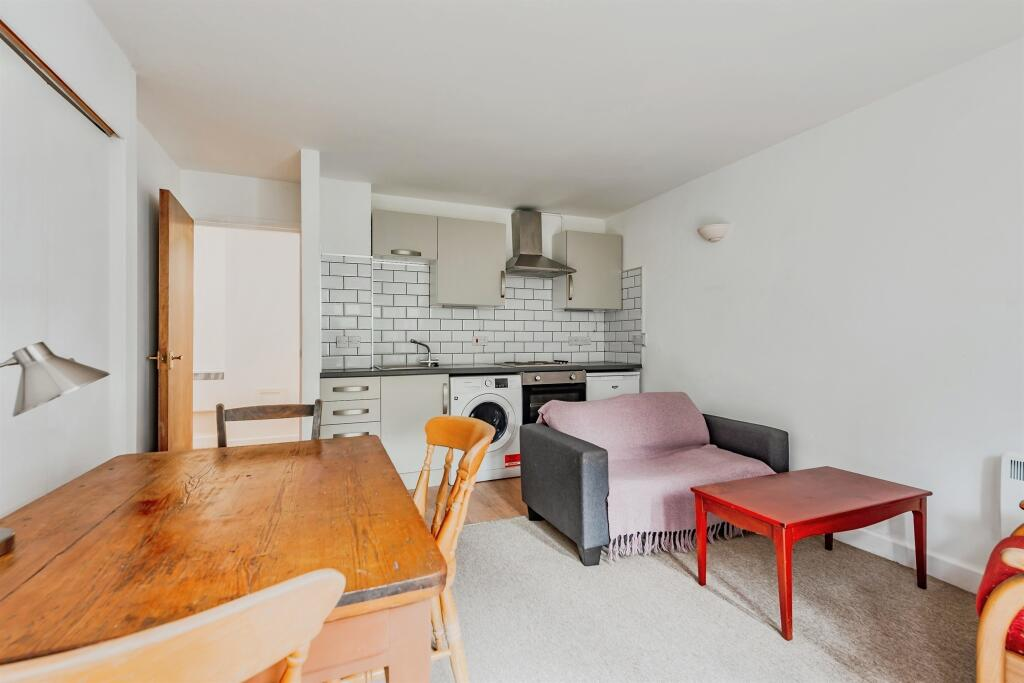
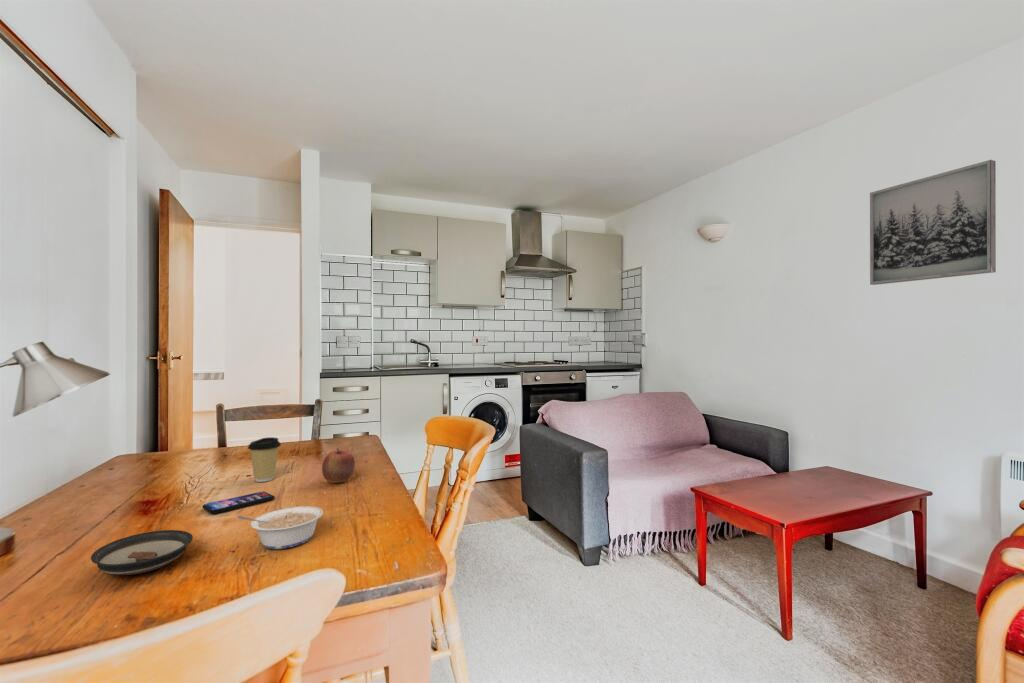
+ saucer [90,529,194,576]
+ legume [236,505,324,550]
+ coffee cup [247,436,282,483]
+ wall art [869,159,997,286]
+ apple [321,447,356,484]
+ smartphone [202,491,275,515]
